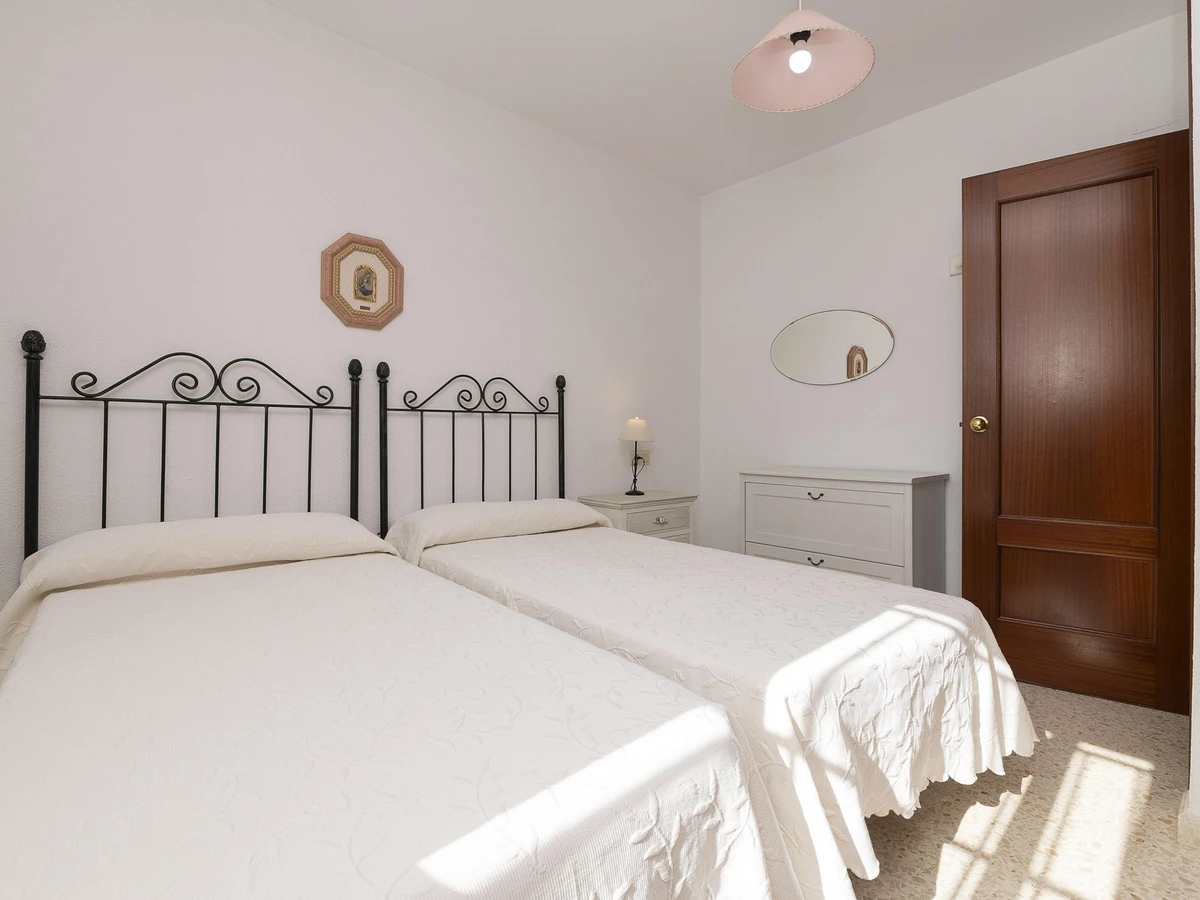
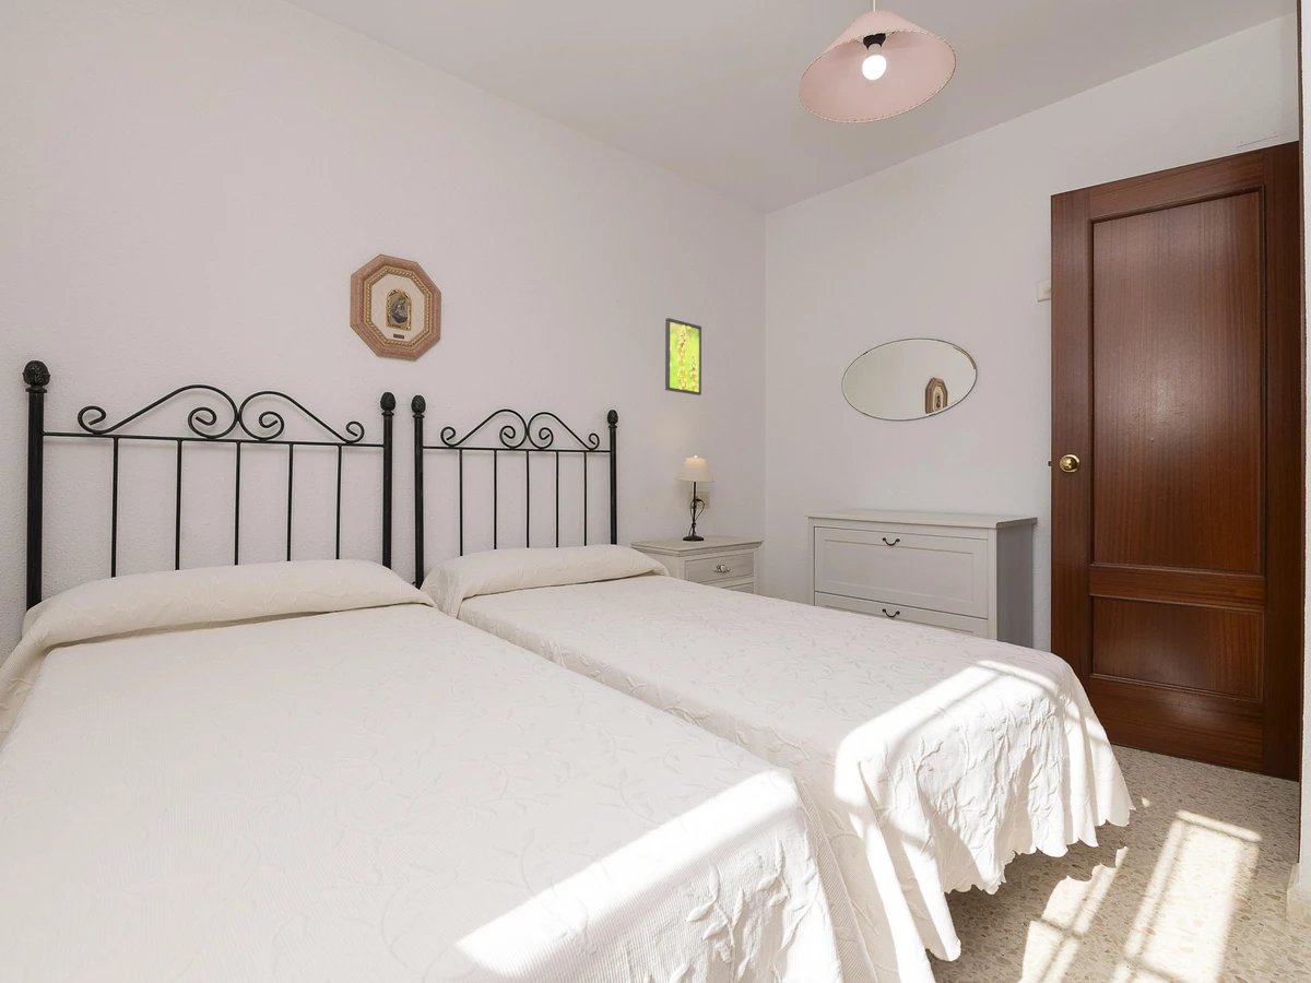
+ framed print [664,317,702,396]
